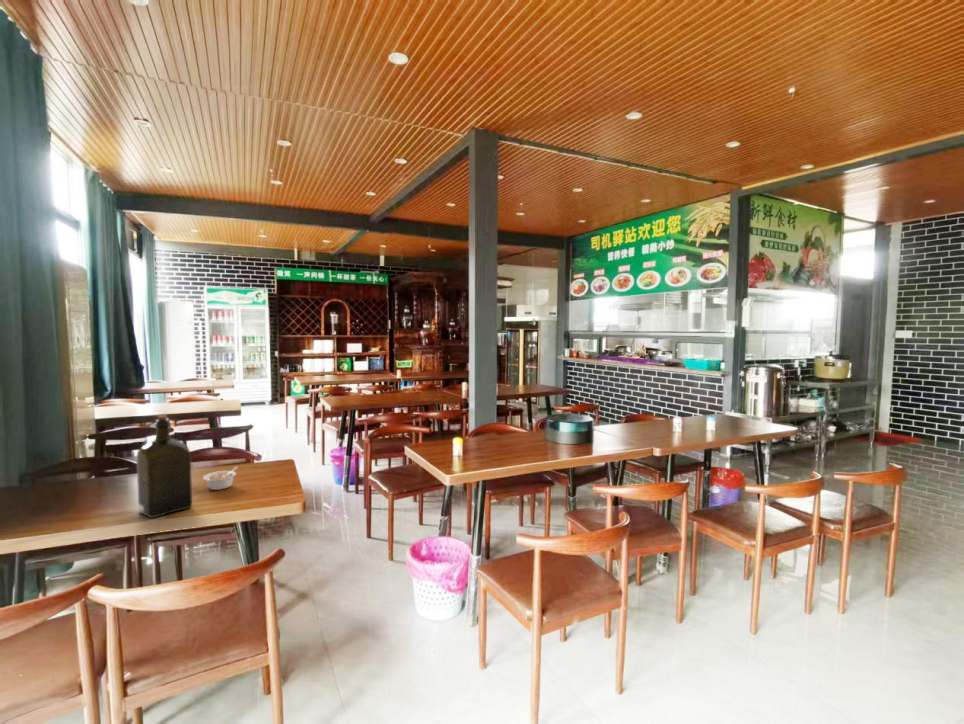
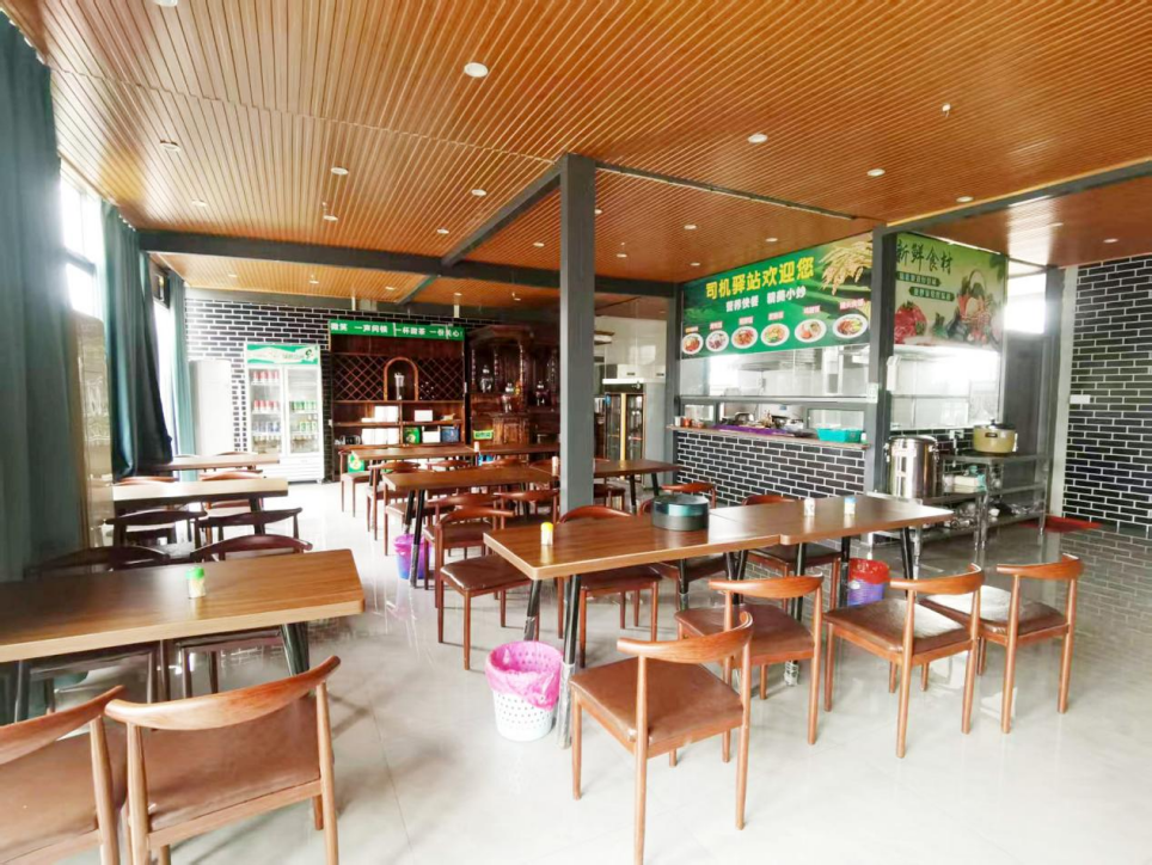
- liquor [136,414,193,519]
- legume [202,466,239,491]
